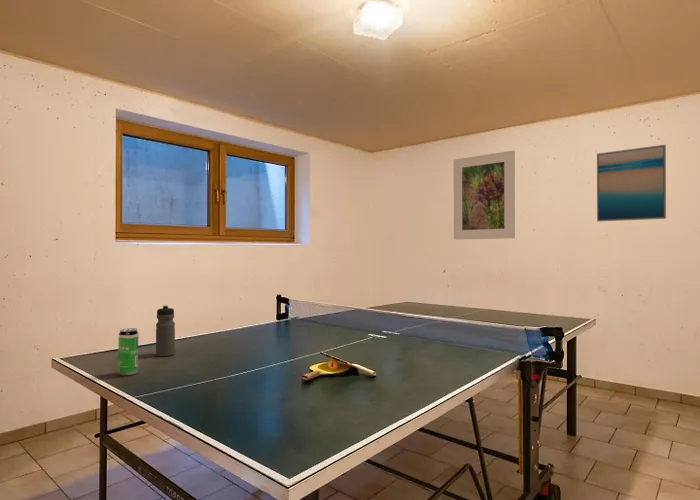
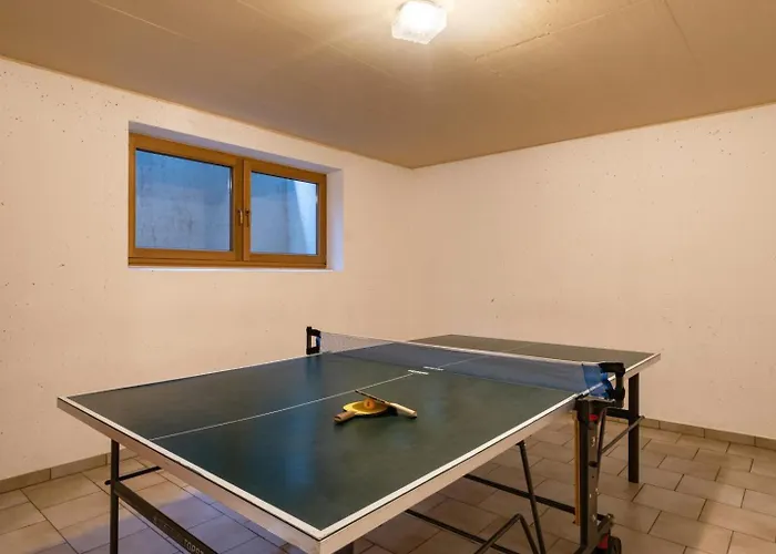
- wall art [596,144,667,223]
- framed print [453,149,516,241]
- beverage can [117,327,139,376]
- water bottle [155,304,176,357]
